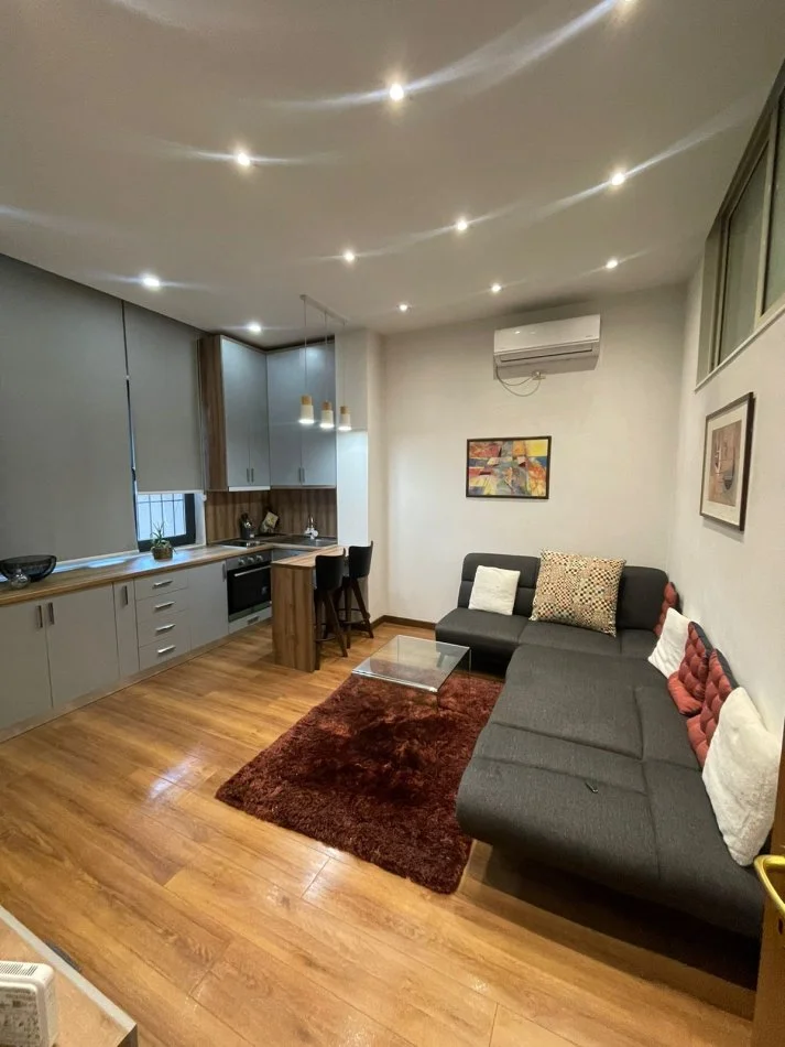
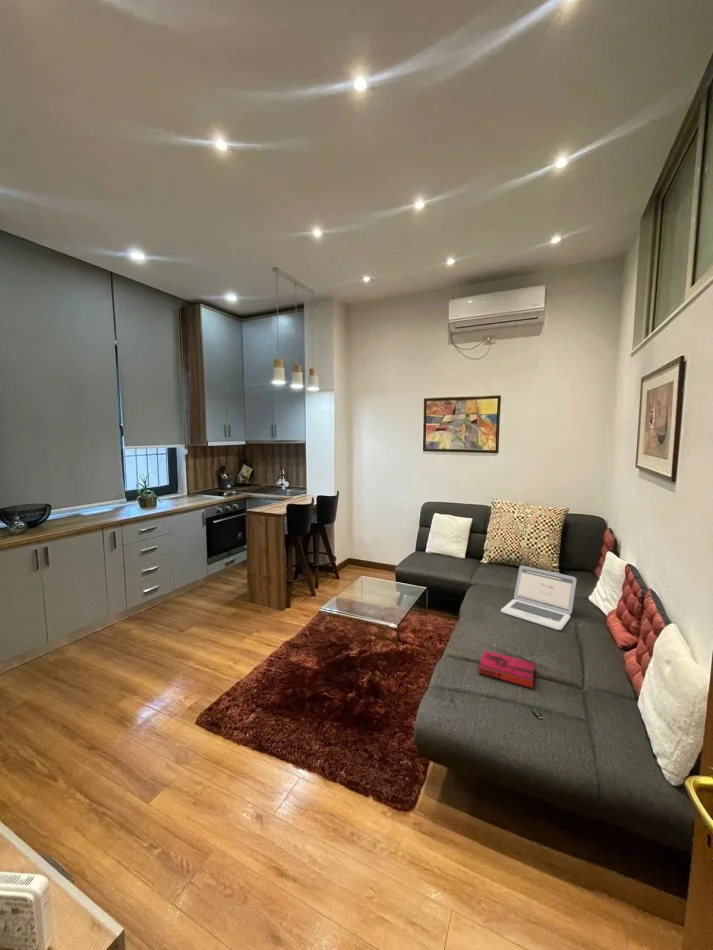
+ laptop [500,565,577,631]
+ hardback book [478,649,535,689]
